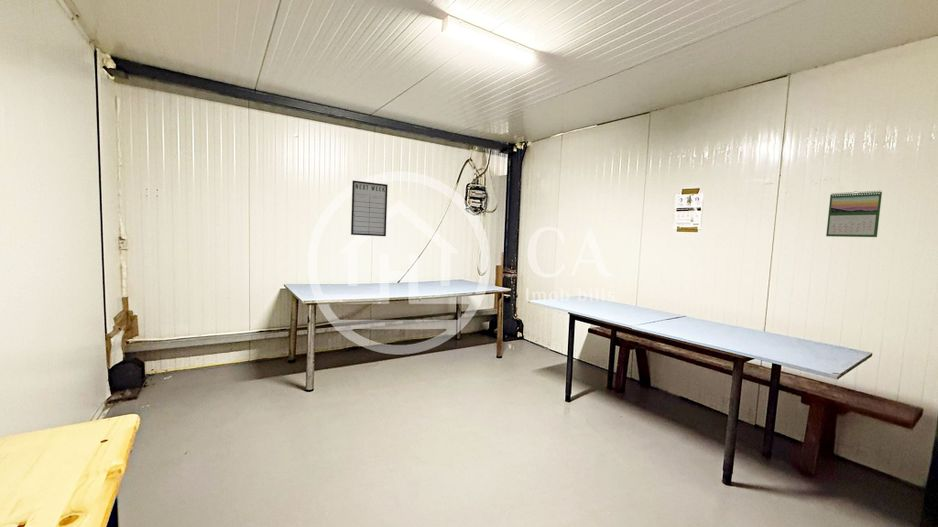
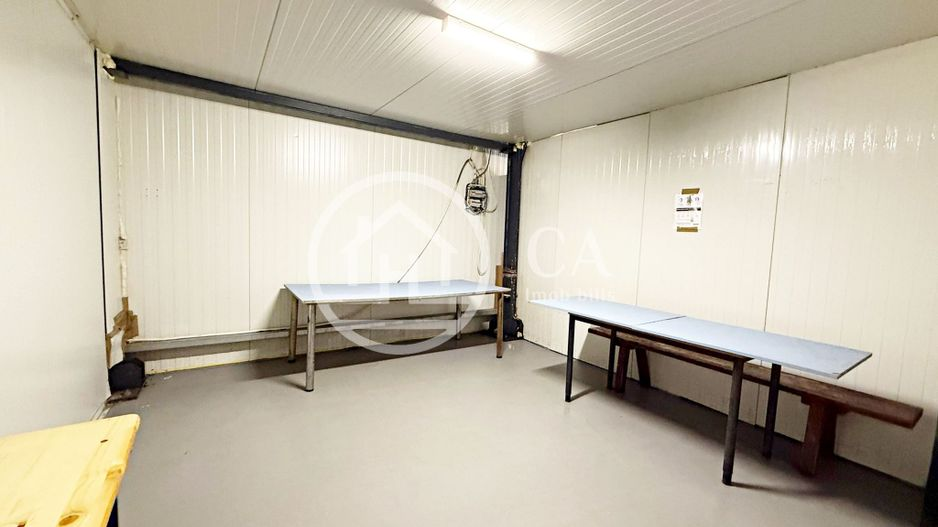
- calendar [825,190,883,238]
- writing board [350,180,389,237]
